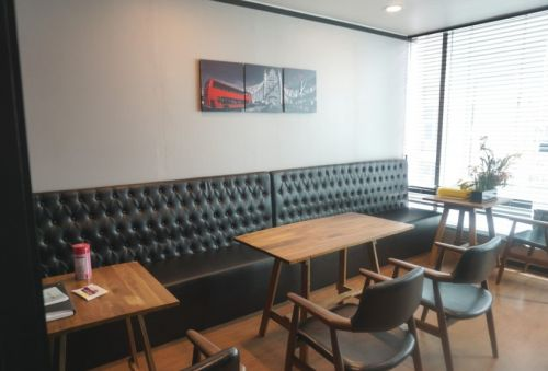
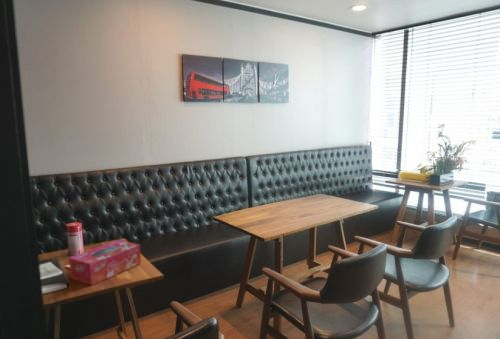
+ tissue box [68,239,142,286]
